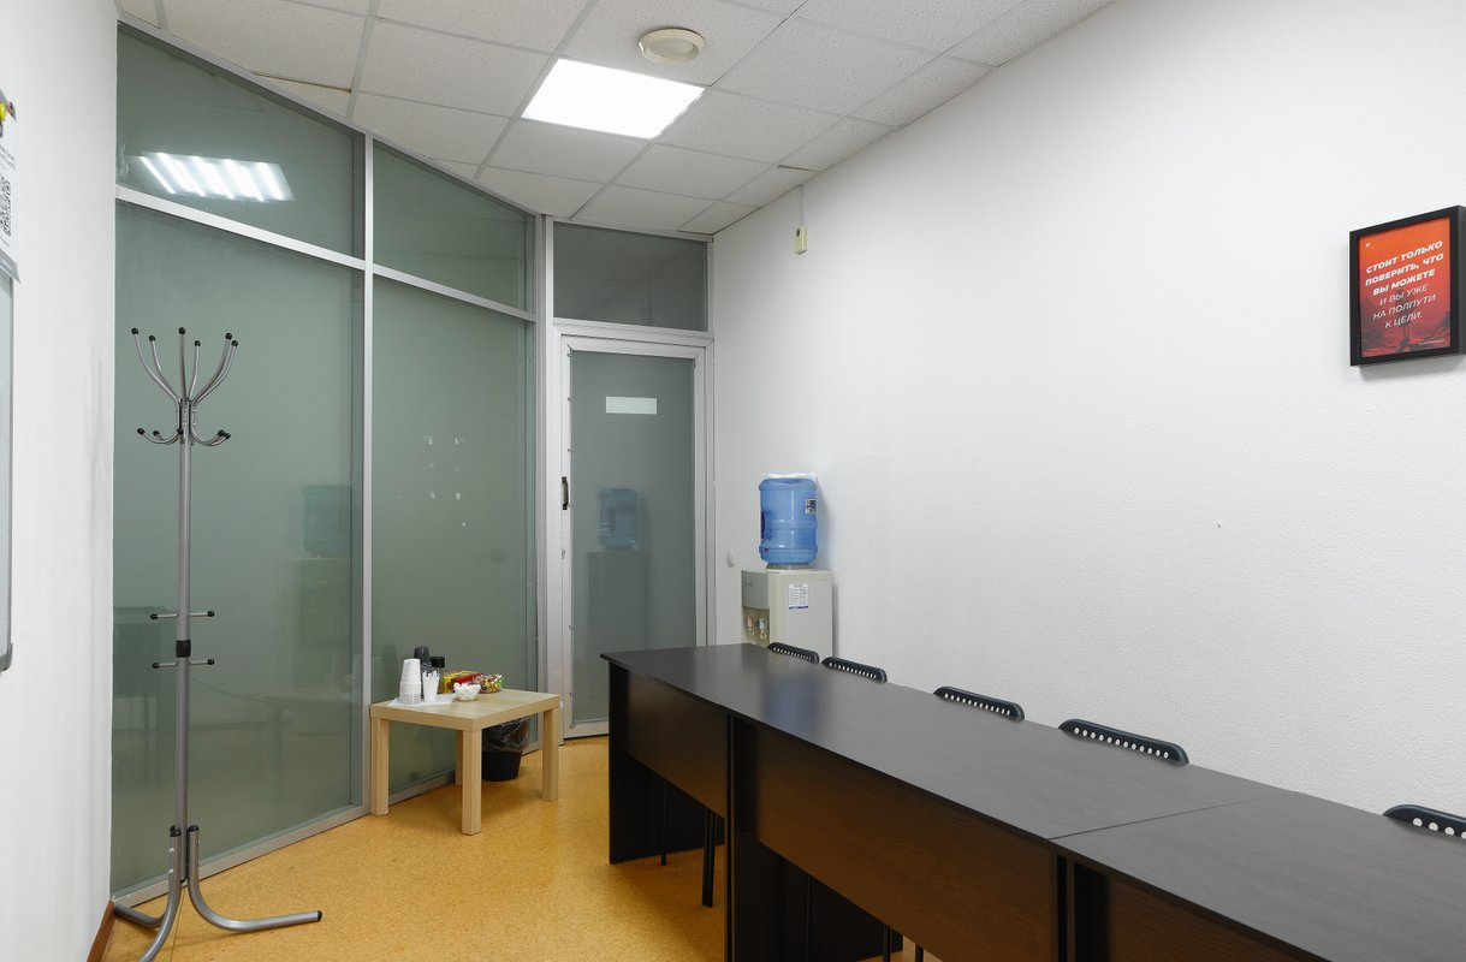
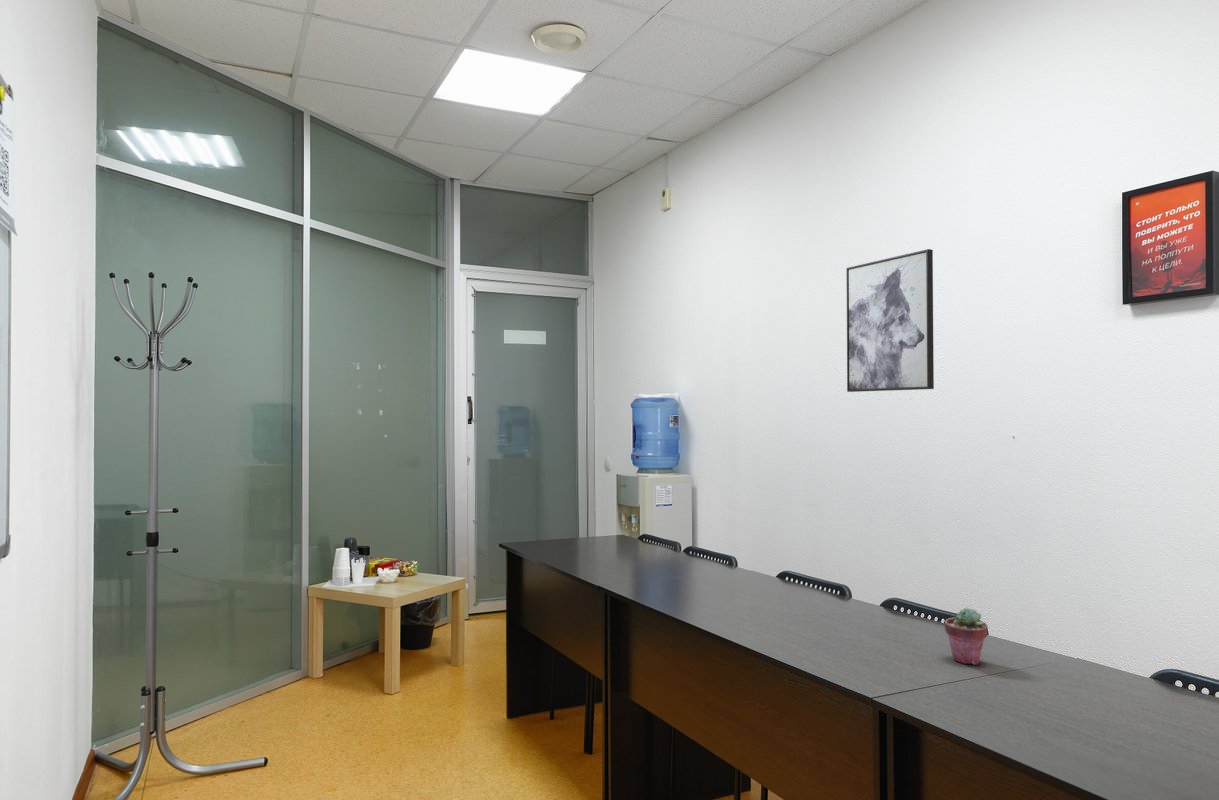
+ wall art [845,248,935,393]
+ potted succulent [944,607,989,666]
